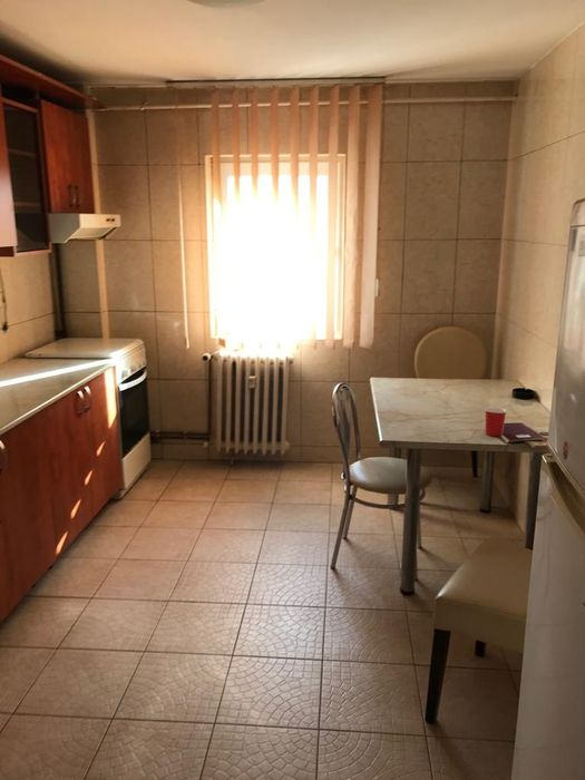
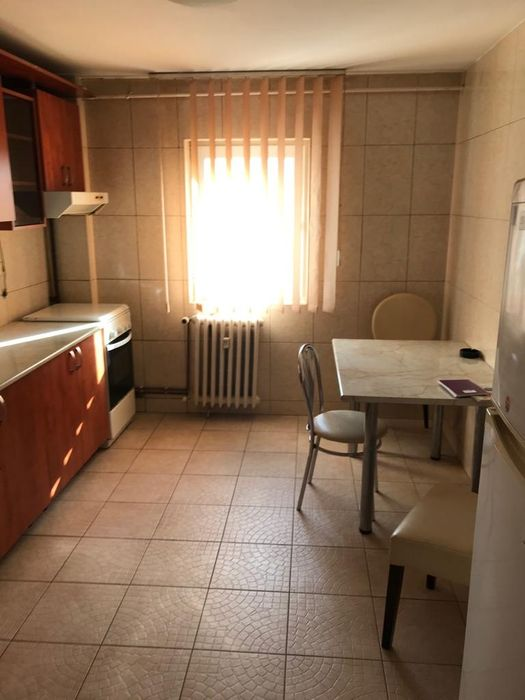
- mug [485,407,507,437]
